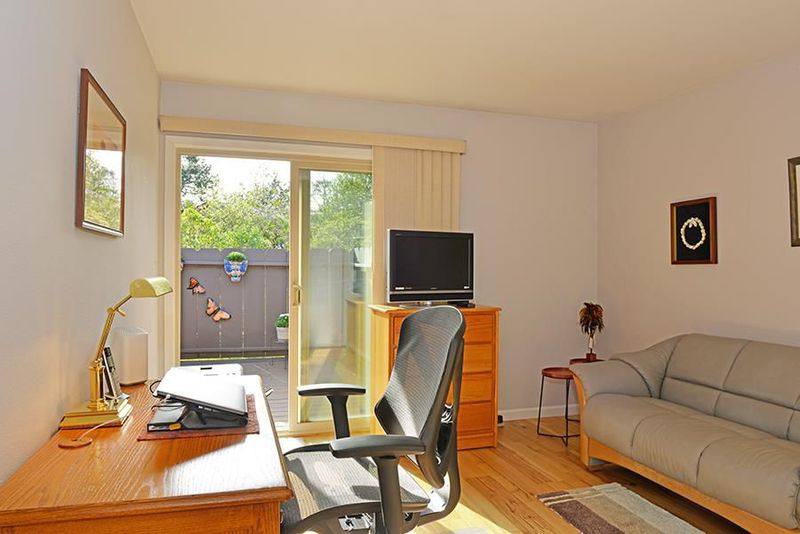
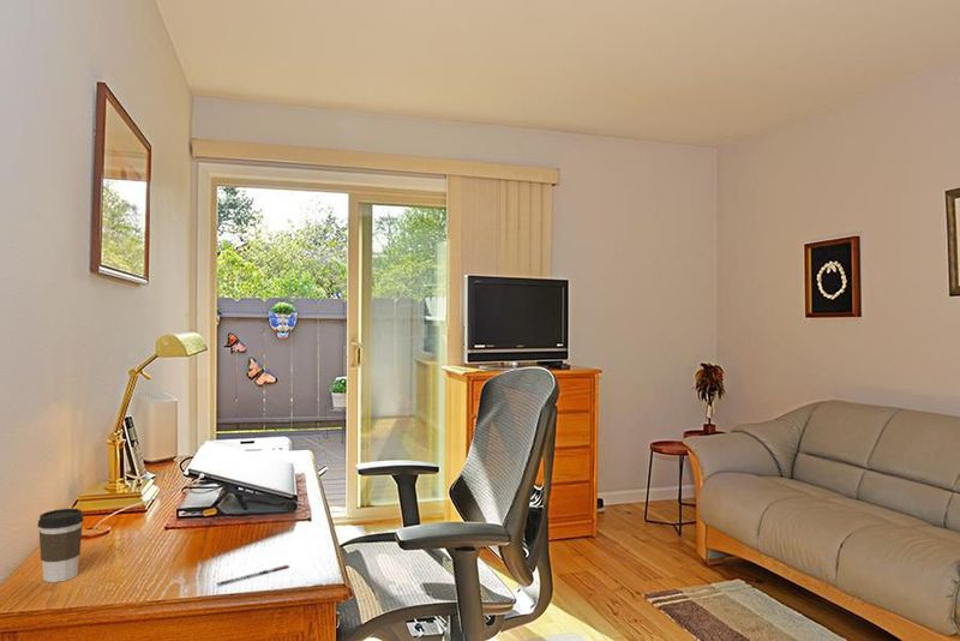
+ coffee cup [37,508,84,583]
+ pen [216,564,290,587]
